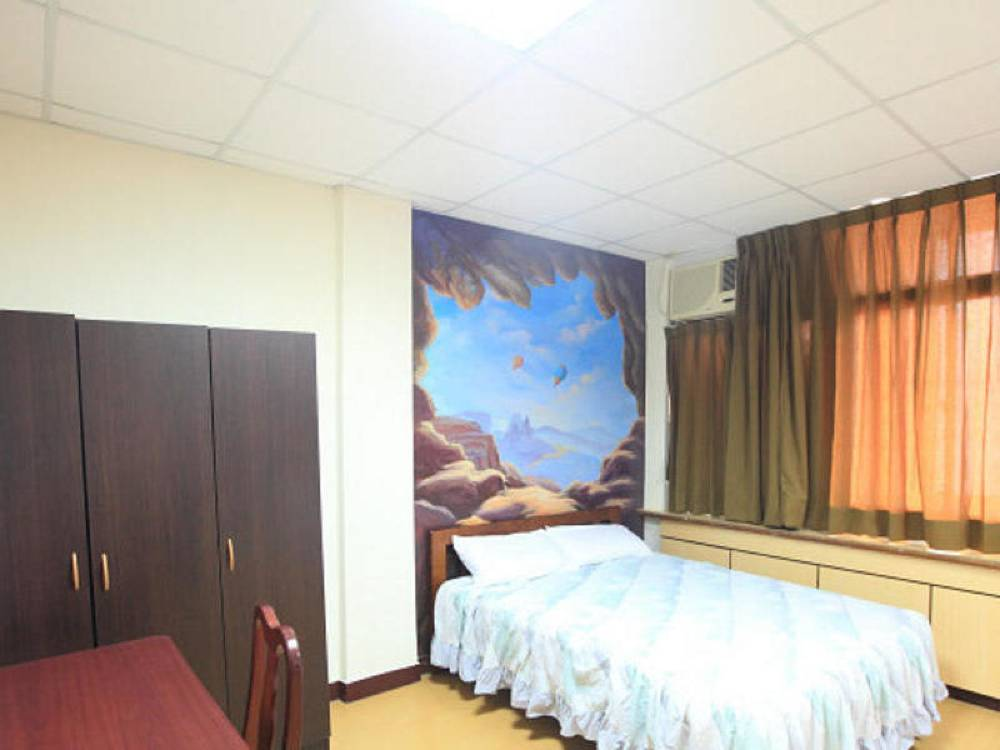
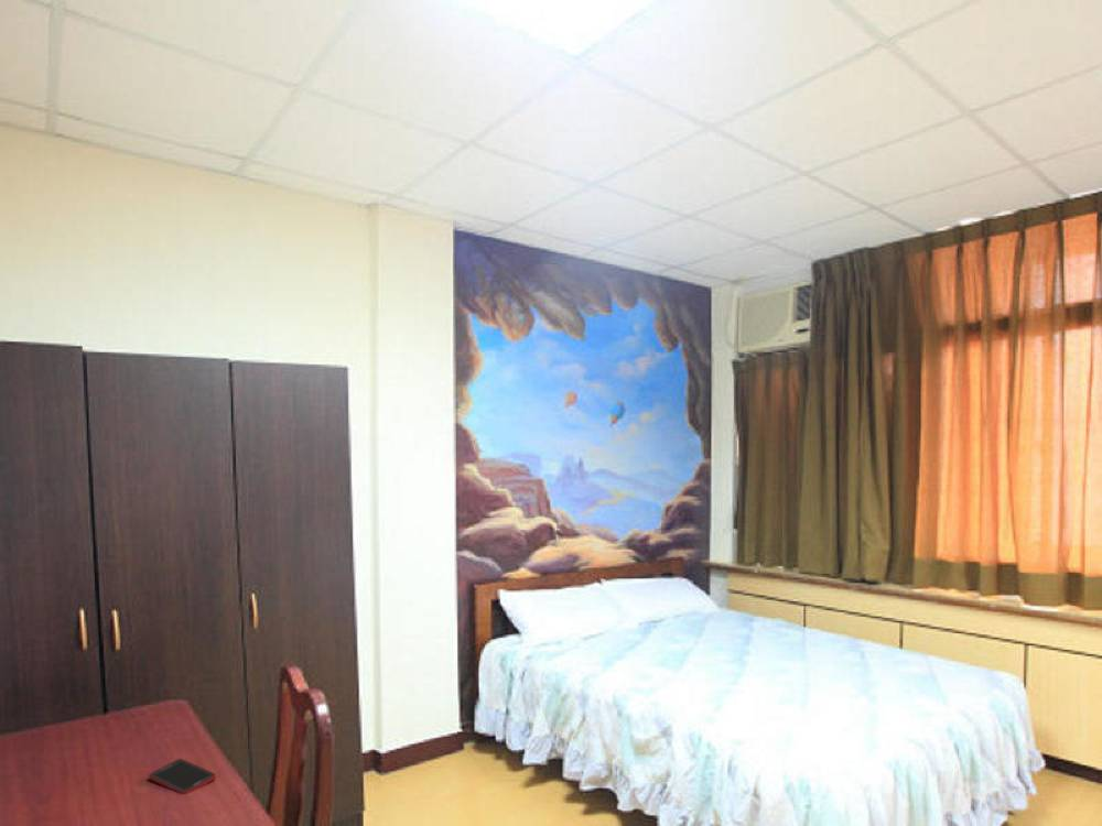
+ cell phone [148,758,217,795]
